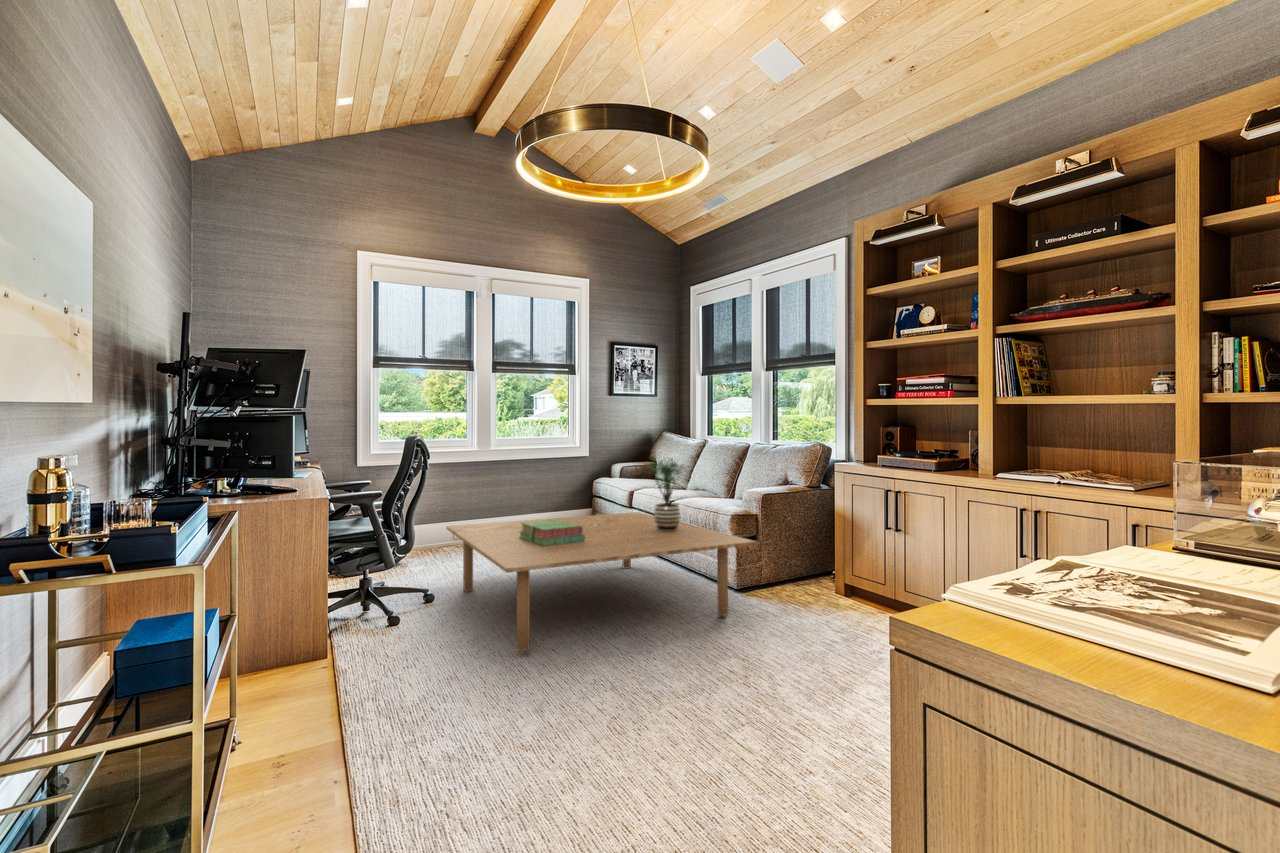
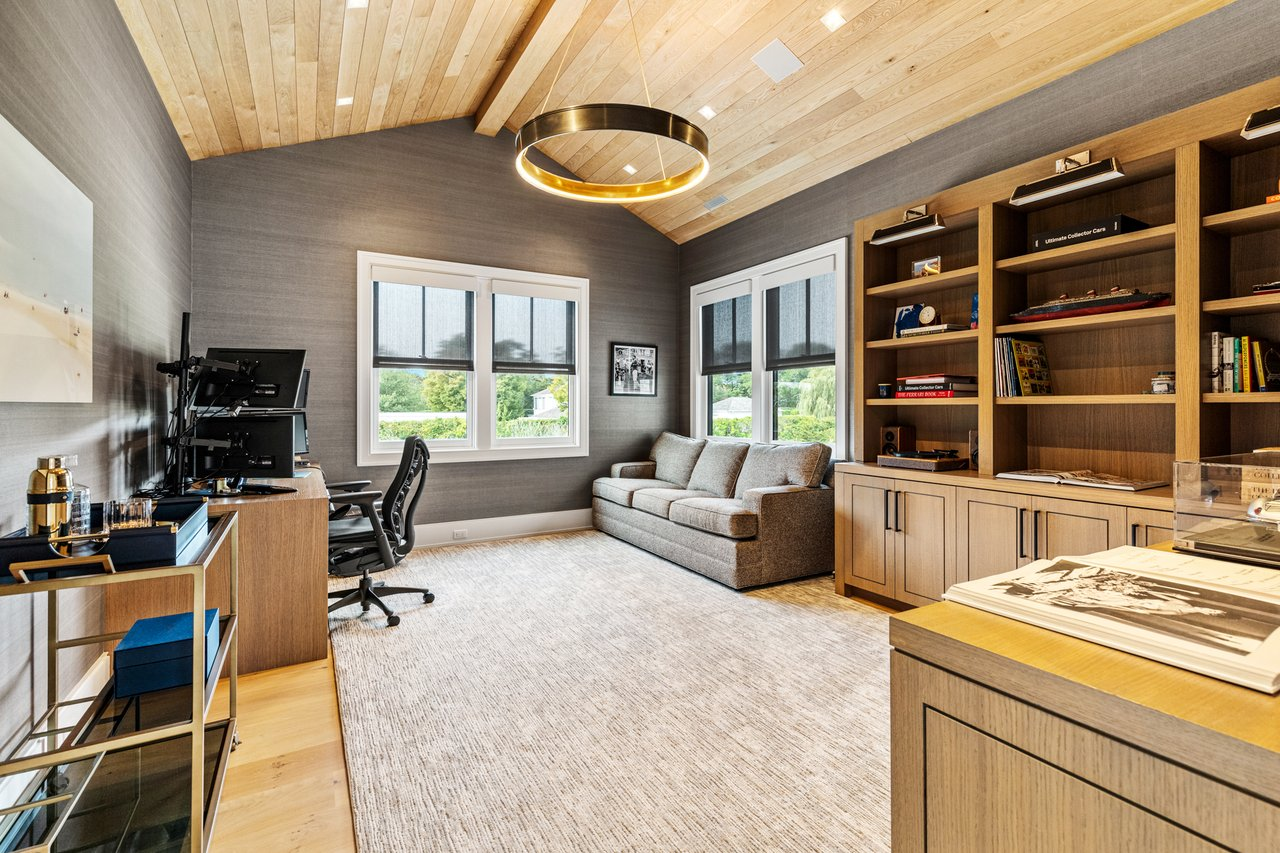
- potted plant [638,456,690,531]
- stack of books [519,520,585,546]
- coffee table [445,511,758,652]
